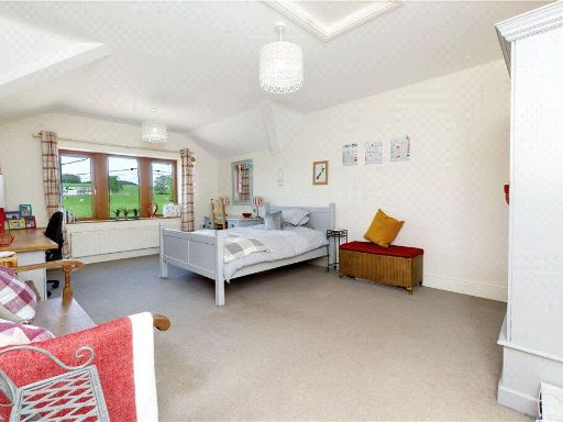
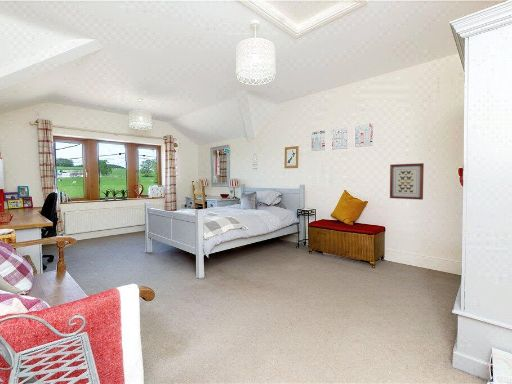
+ wall art [389,162,425,201]
